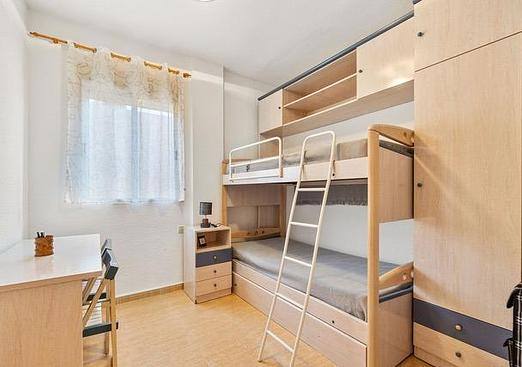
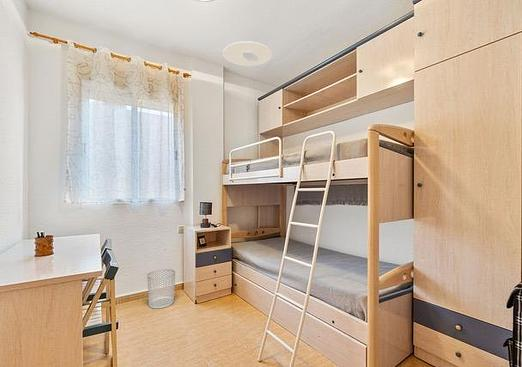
+ waste bin [146,268,176,309]
+ ceiling light [222,40,273,67]
